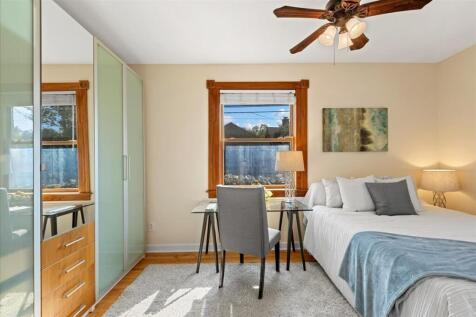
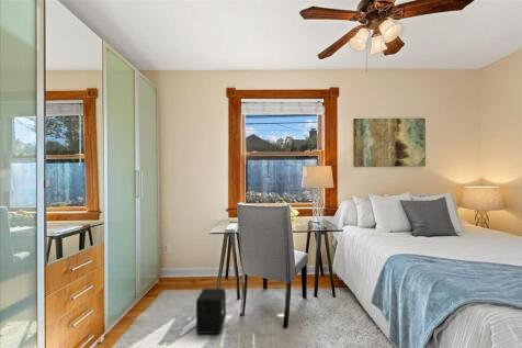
+ air purifier [195,288,227,335]
